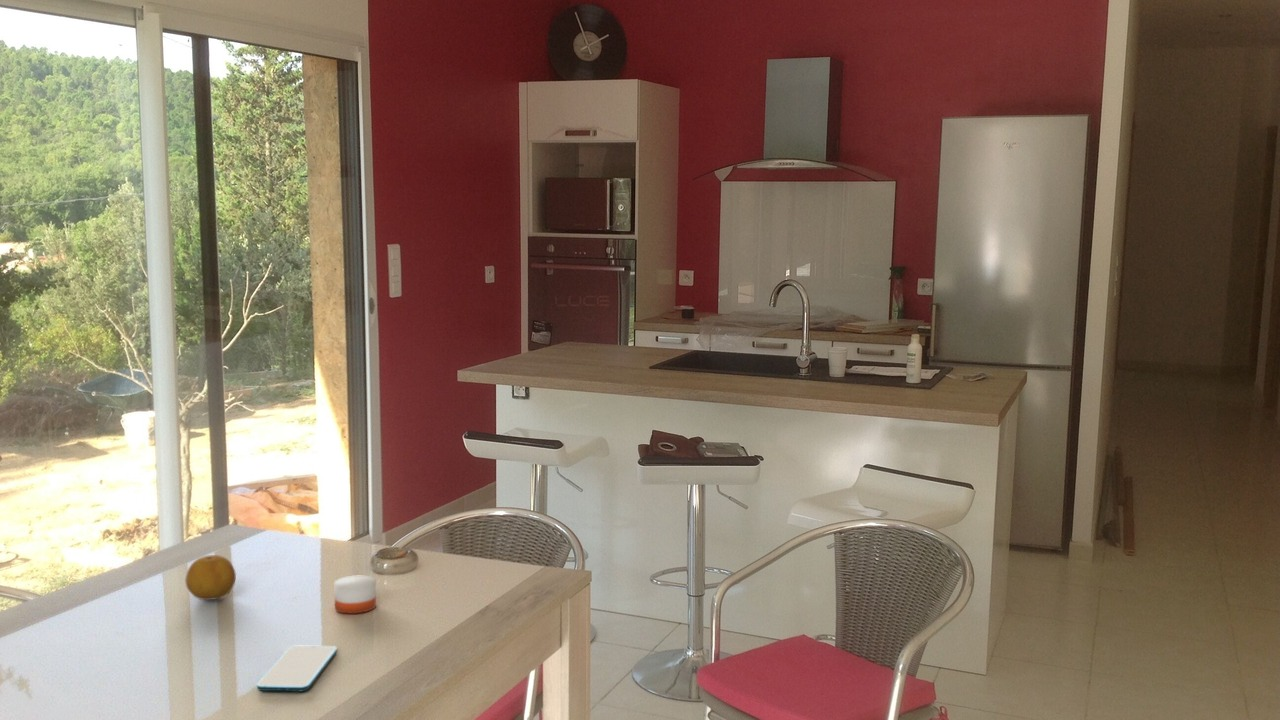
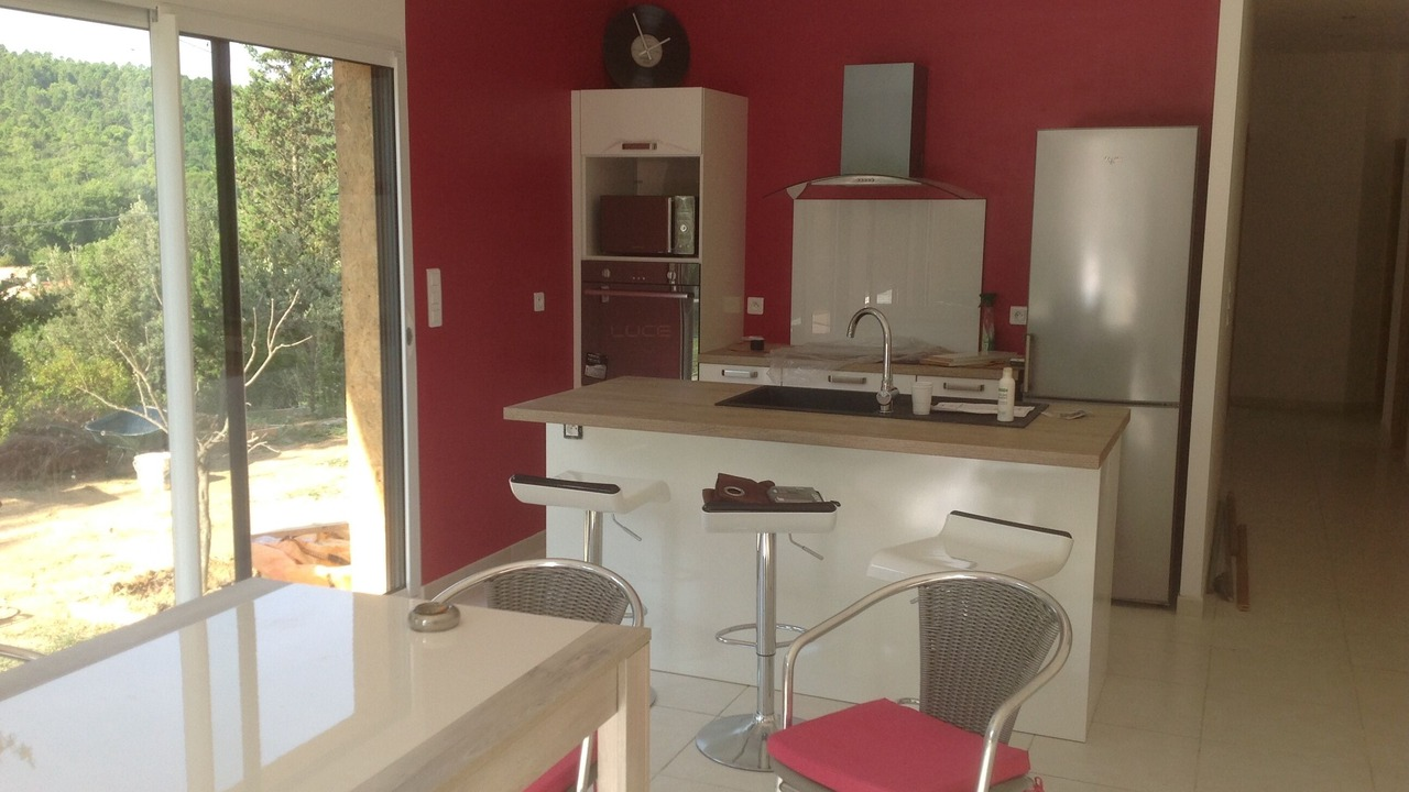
- candle [333,571,377,614]
- fruit [185,554,237,601]
- smartphone [256,644,338,692]
